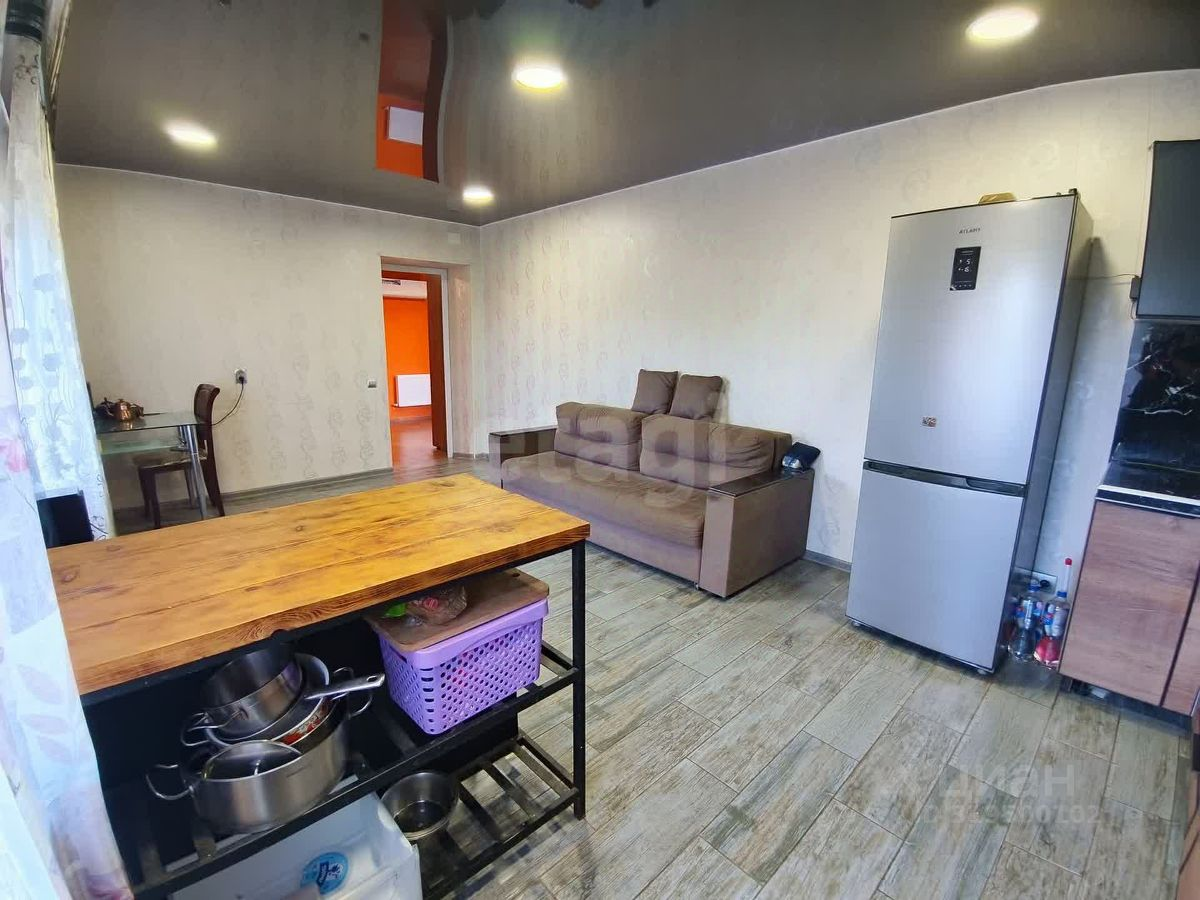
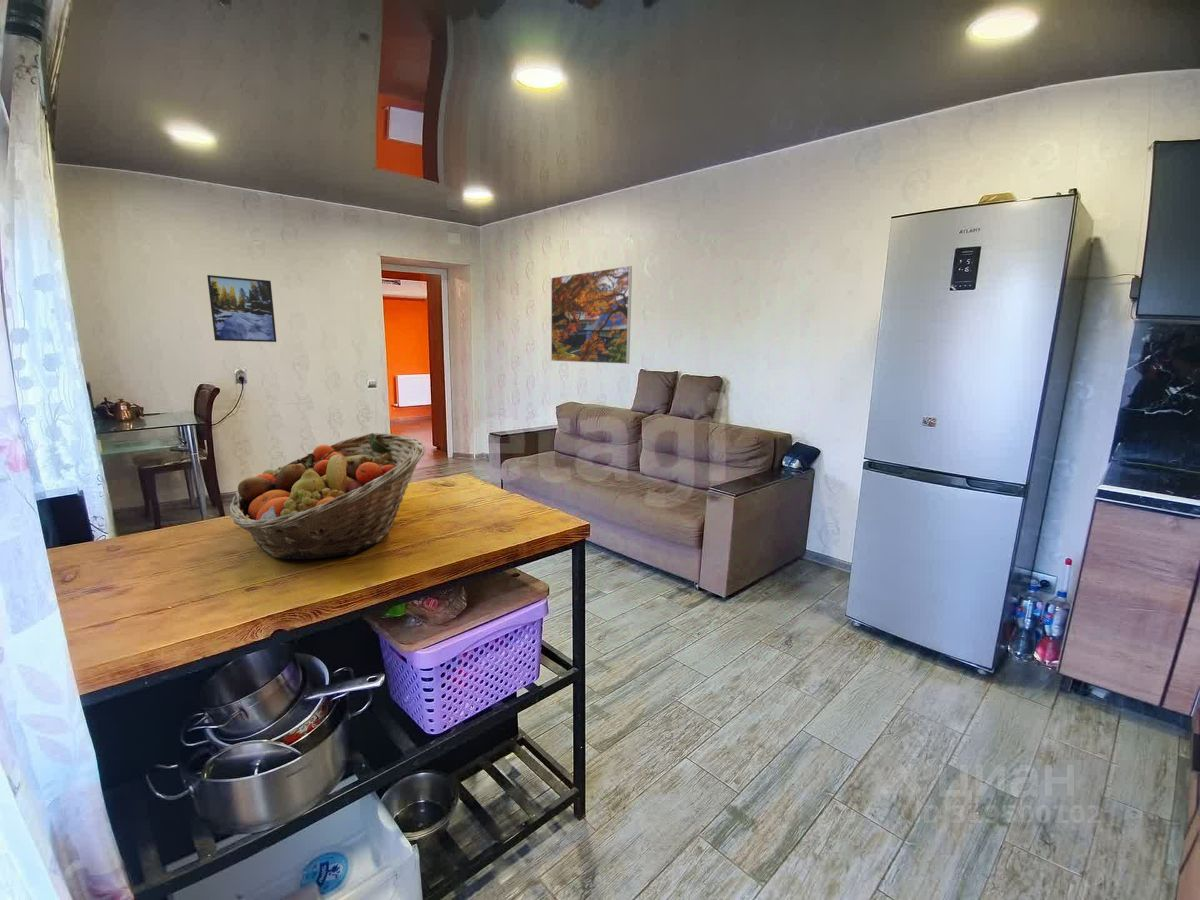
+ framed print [550,265,633,365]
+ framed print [206,274,277,343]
+ fruit basket [229,432,426,560]
